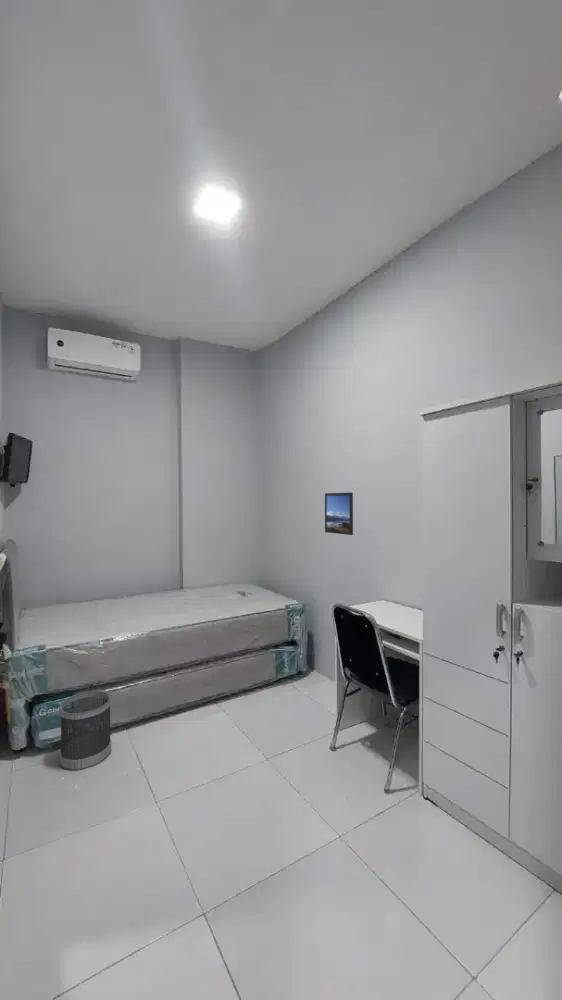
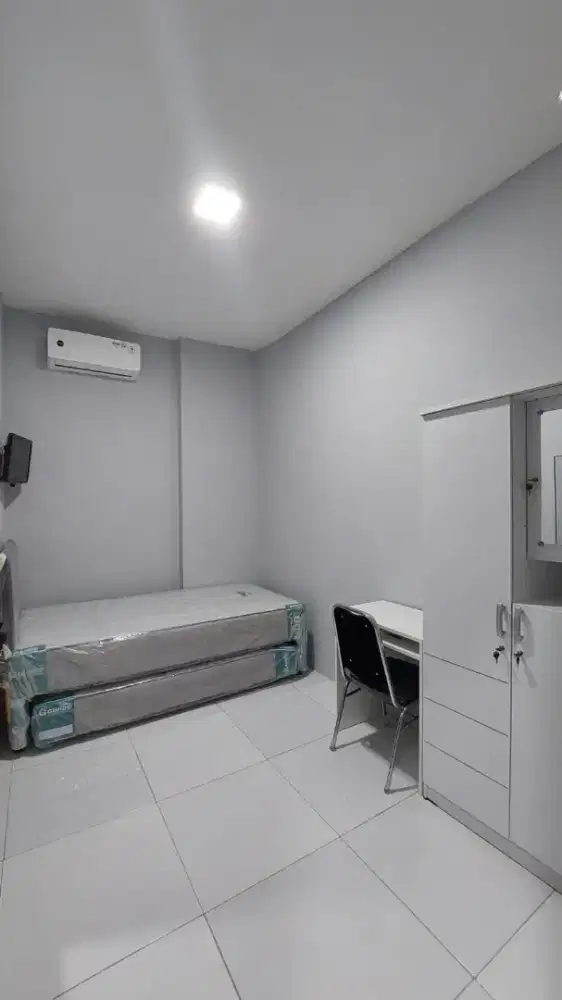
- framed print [324,492,354,536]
- wastebasket [59,690,112,772]
